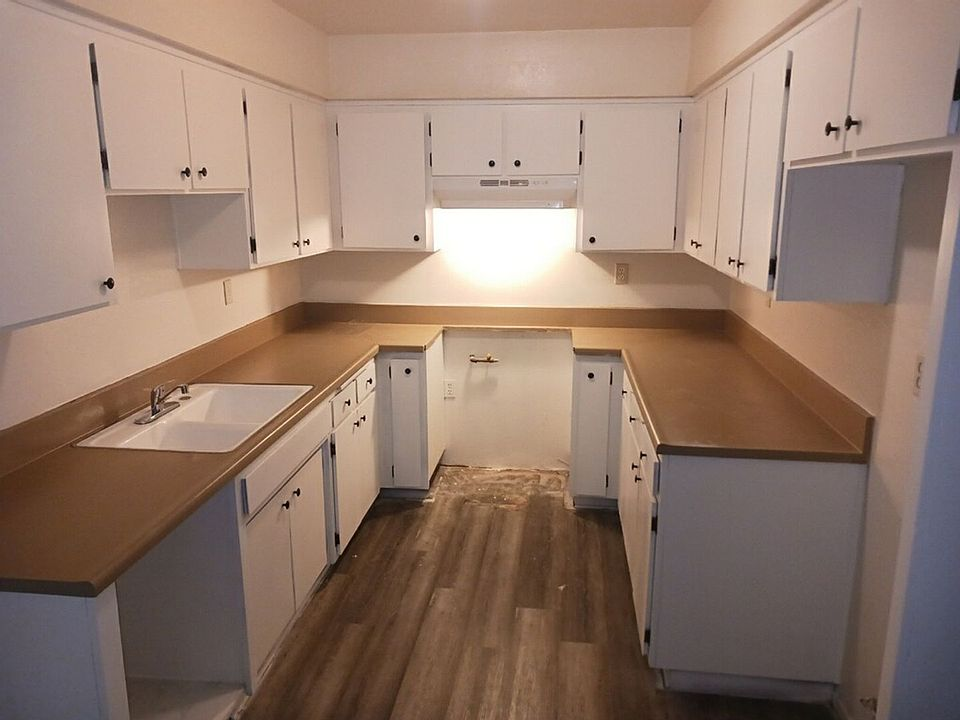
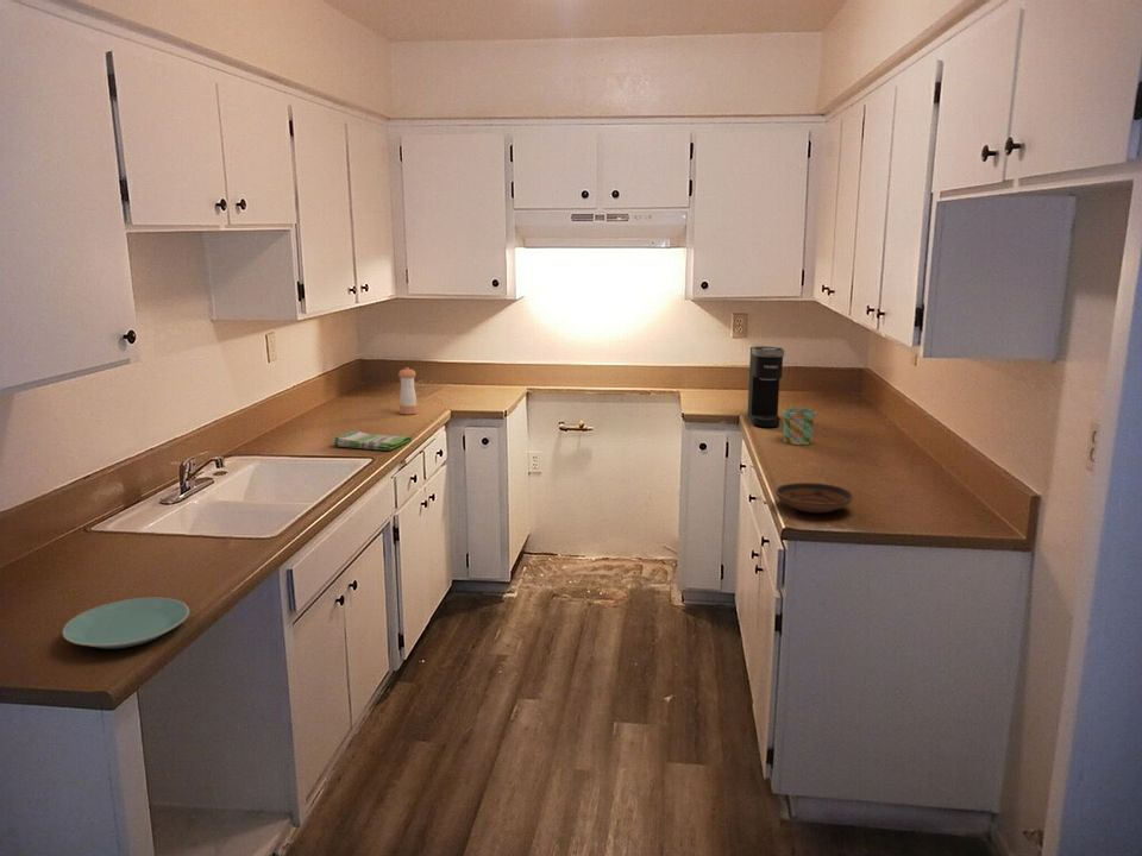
+ bowl [774,482,855,514]
+ pepper shaker [397,366,419,415]
+ dish towel [333,429,413,452]
+ plate [62,597,190,649]
+ mug [782,407,817,446]
+ coffee maker [746,345,785,428]
